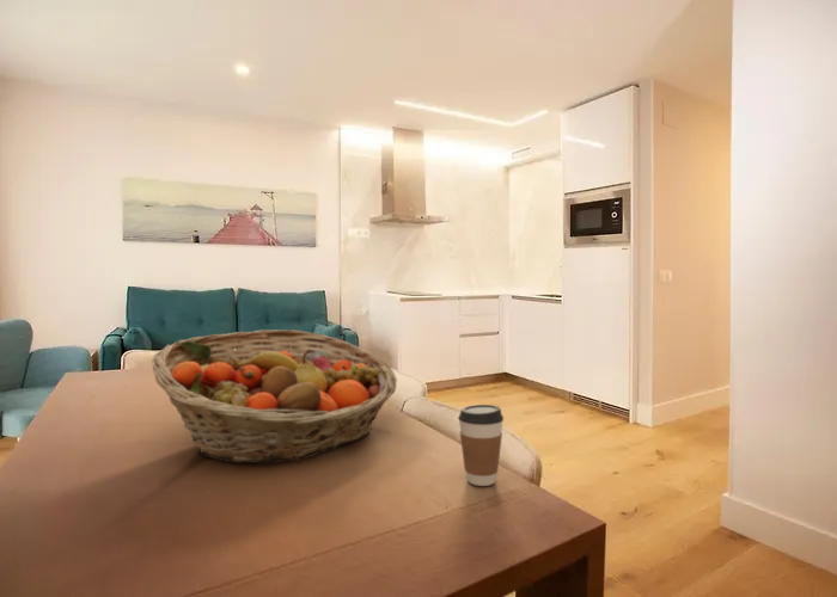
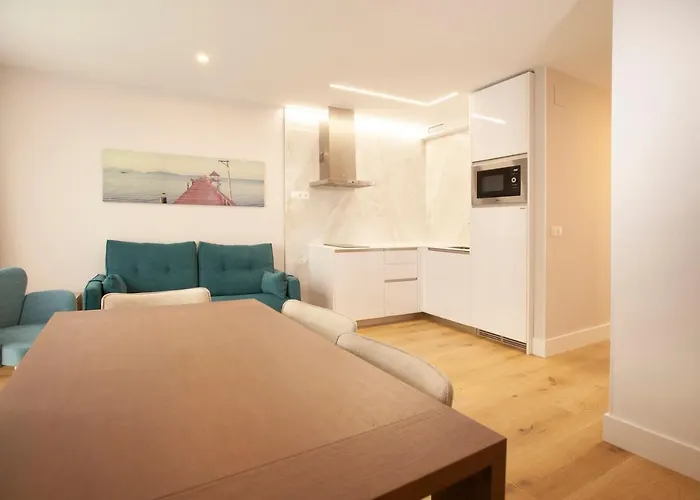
- coffee cup [457,404,505,487]
- fruit basket [151,328,398,464]
